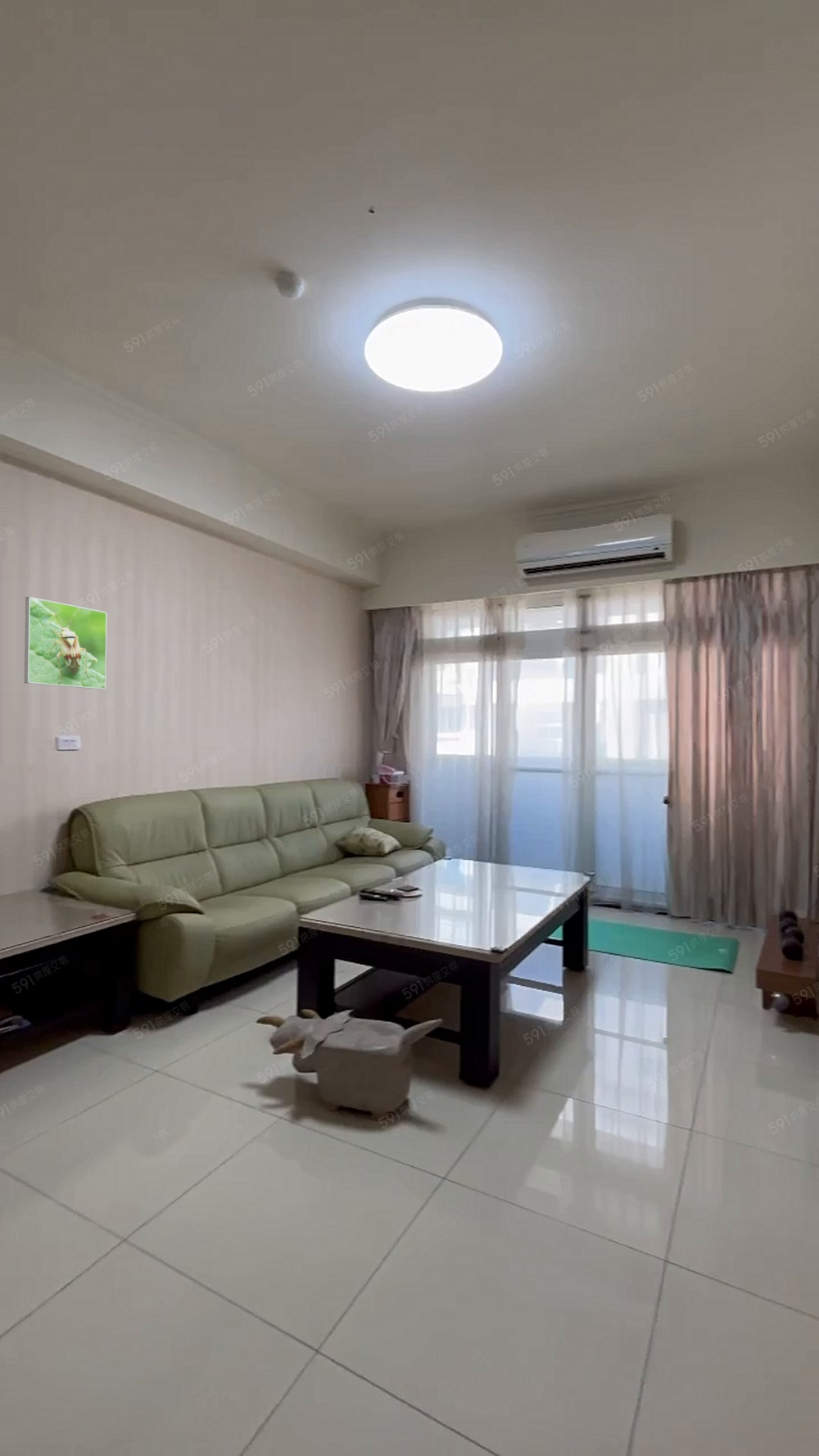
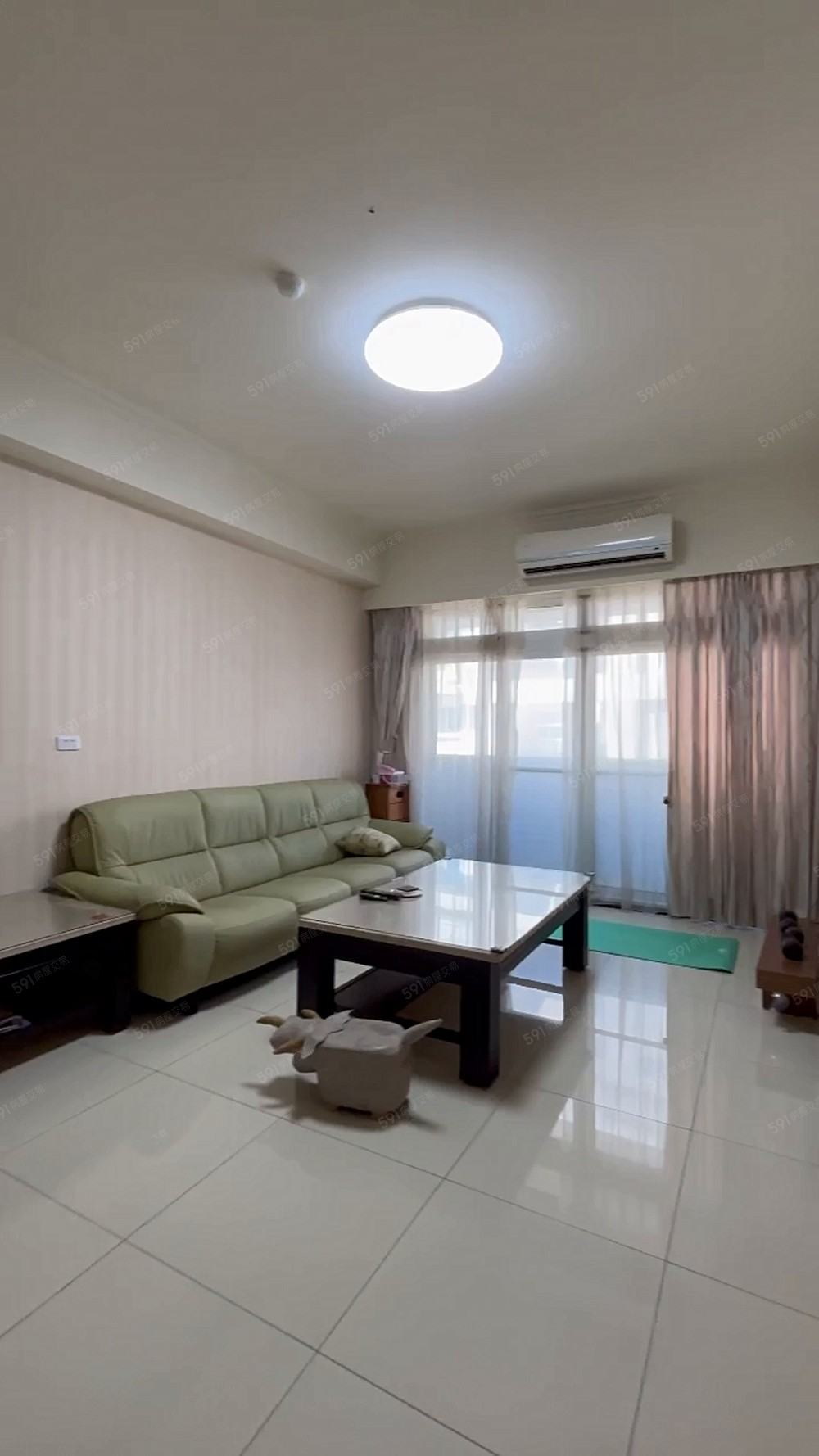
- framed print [24,596,107,690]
